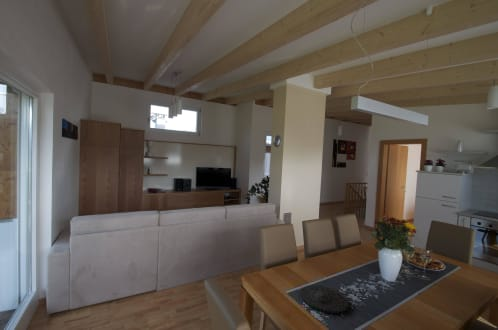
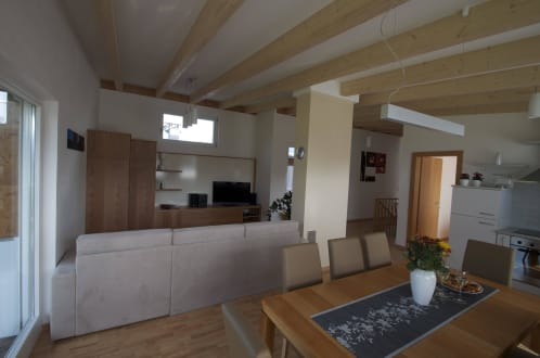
- plate [299,284,350,315]
